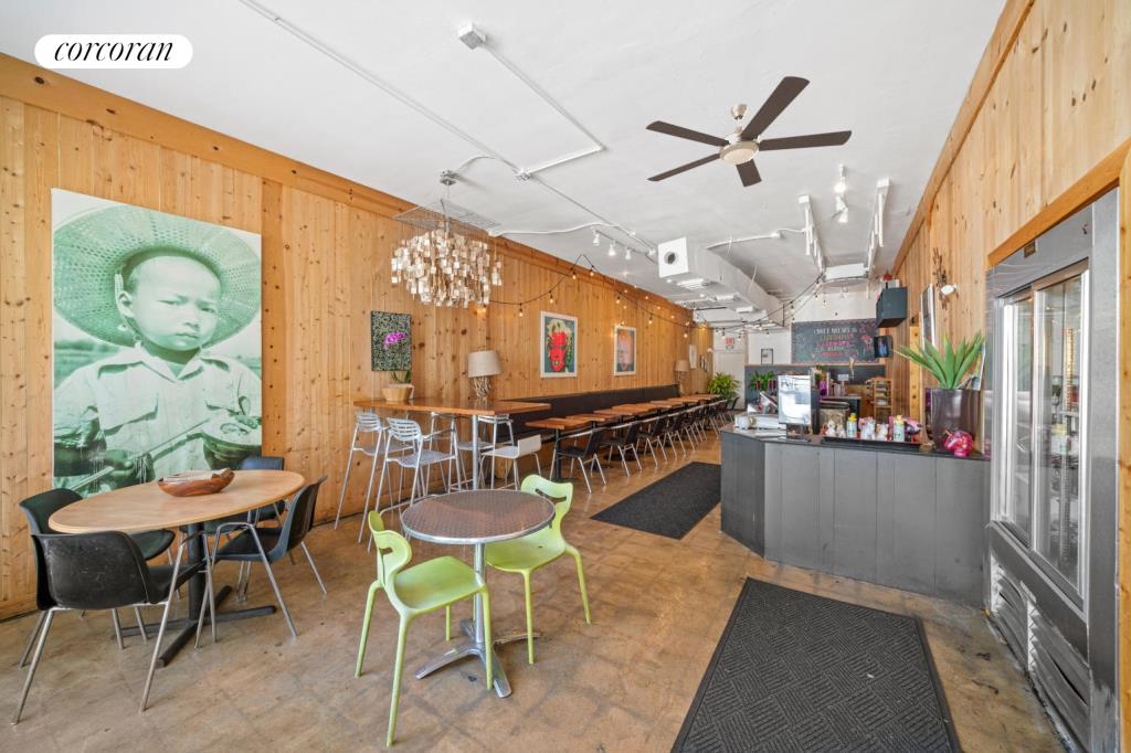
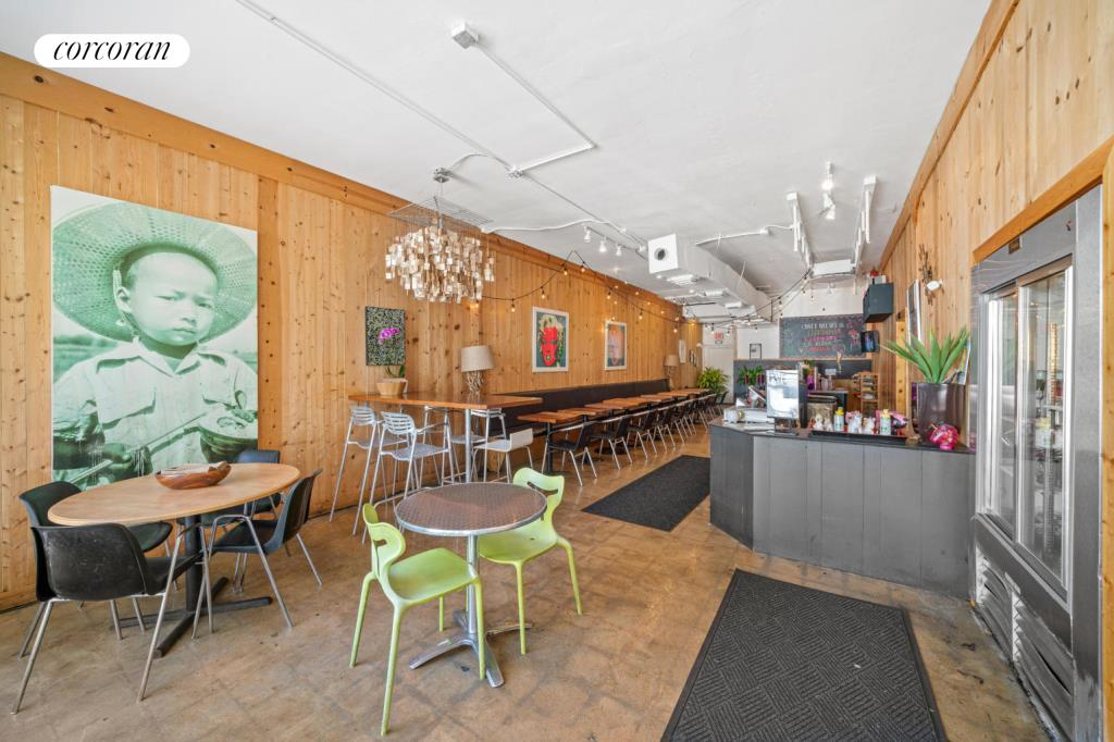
- electric fan [645,75,853,188]
